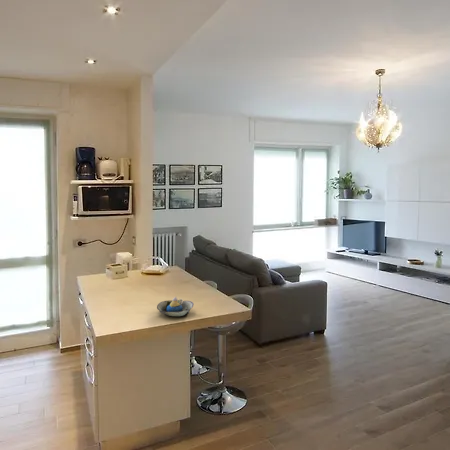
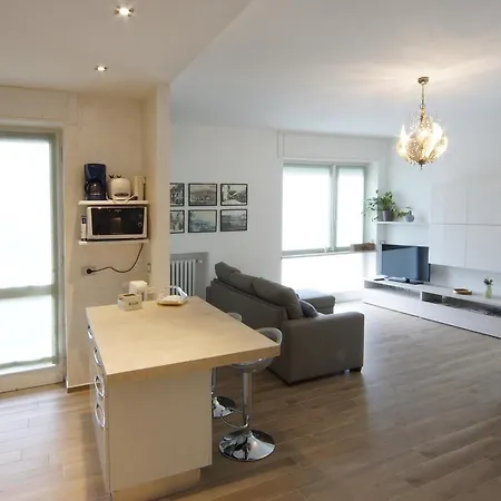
- decorative bowl [156,296,195,317]
